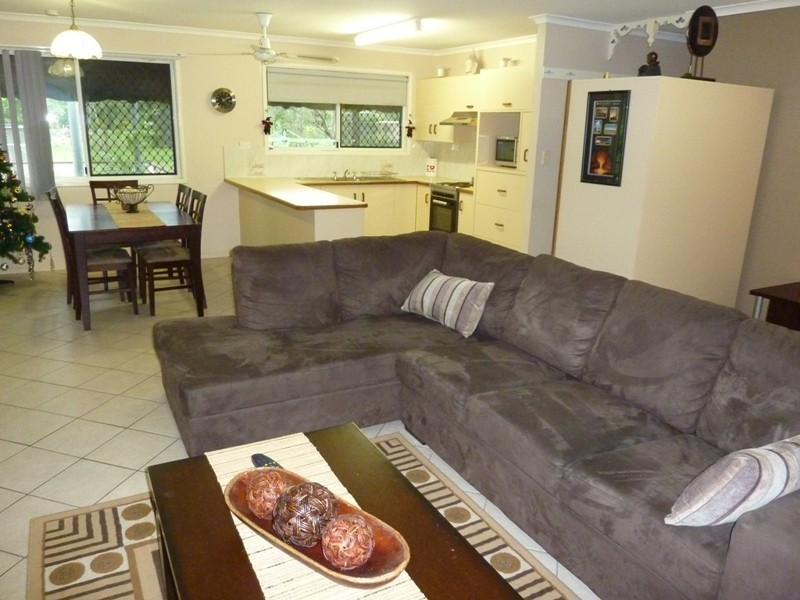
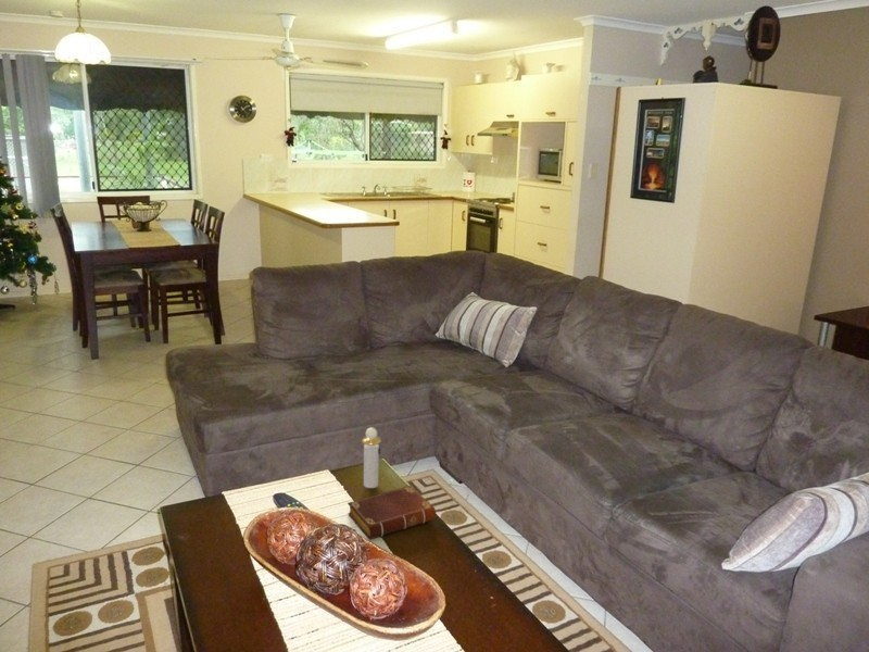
+ book [347,485,437,540]
+ perfume bottle [361,427,381,489]
